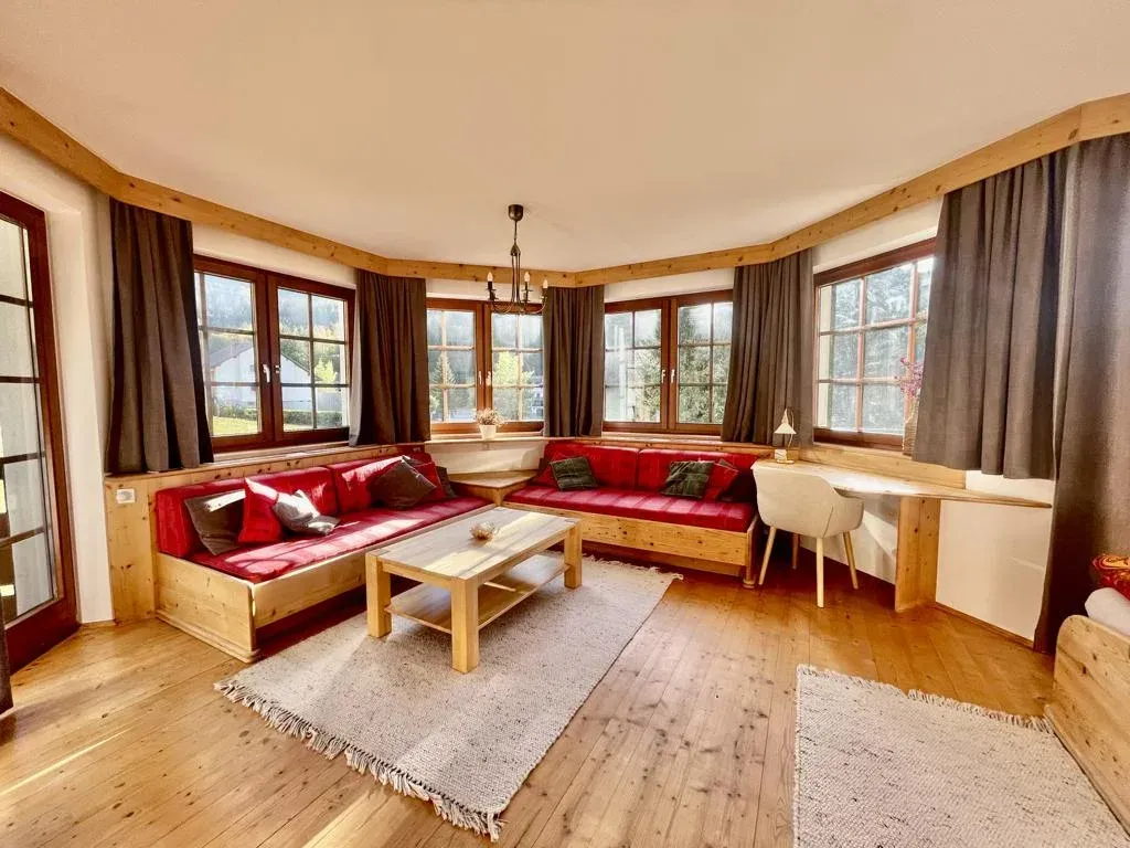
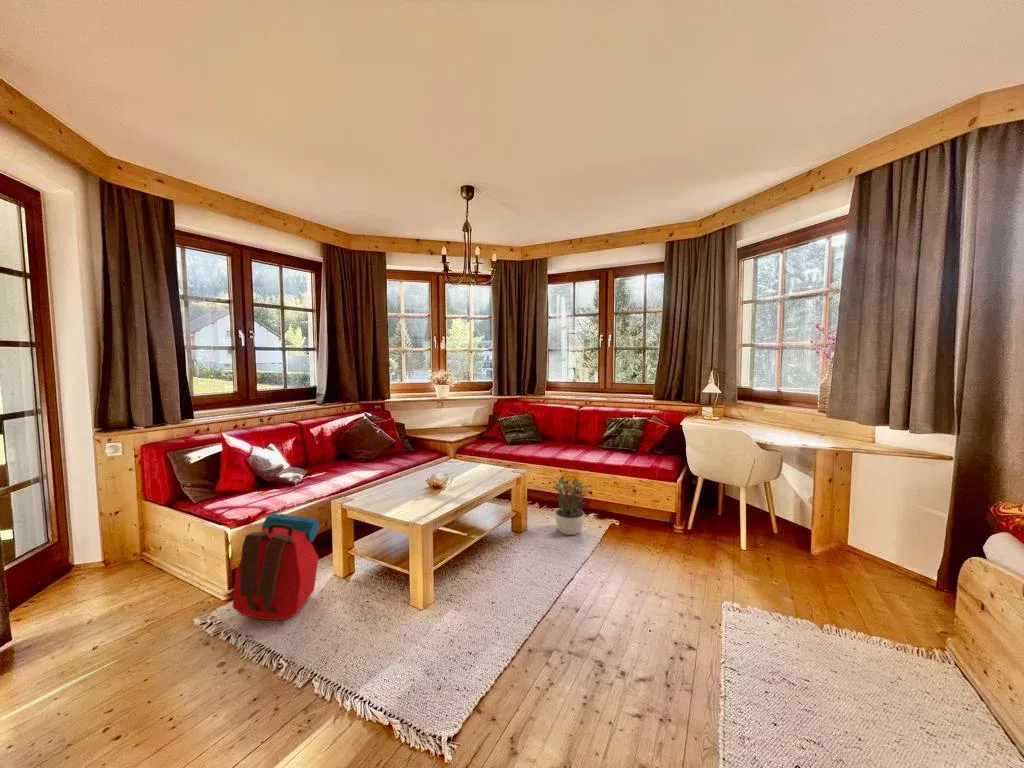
+ backpack [231,512,320,621]
+ potted plant [551,475,591,536]
